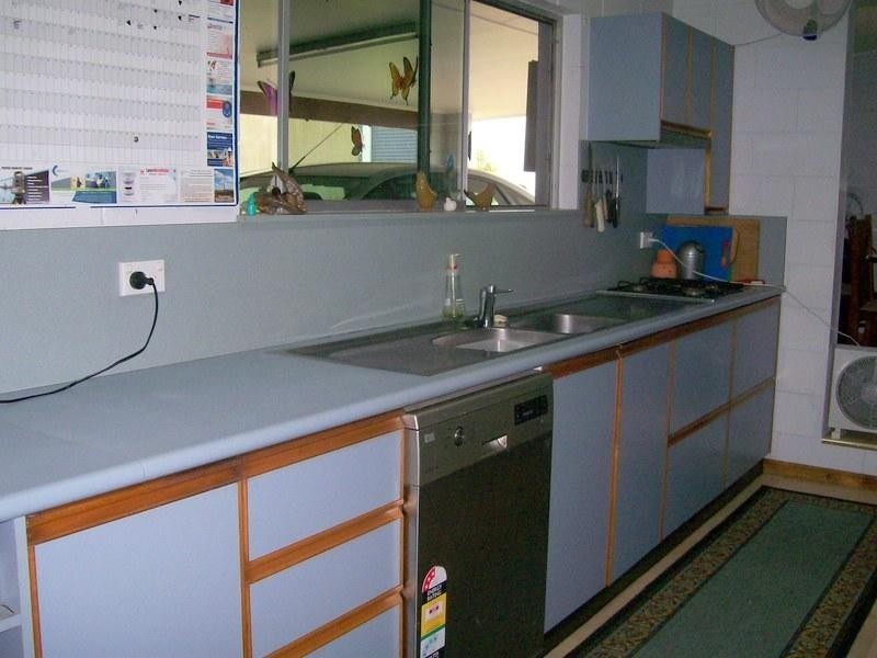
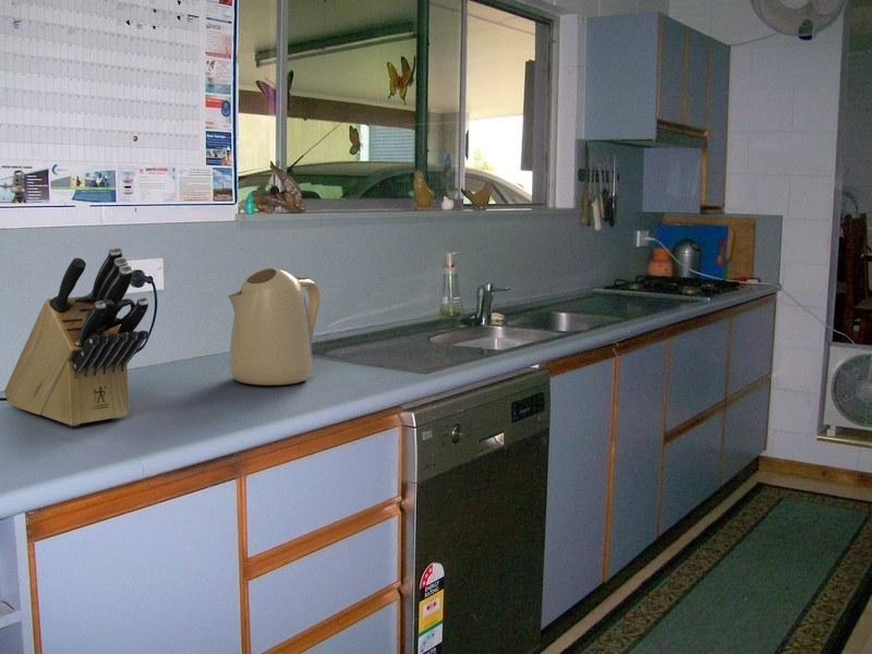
+ kettle [227,267,322,386]
+ knife block [3,245,149,427]
